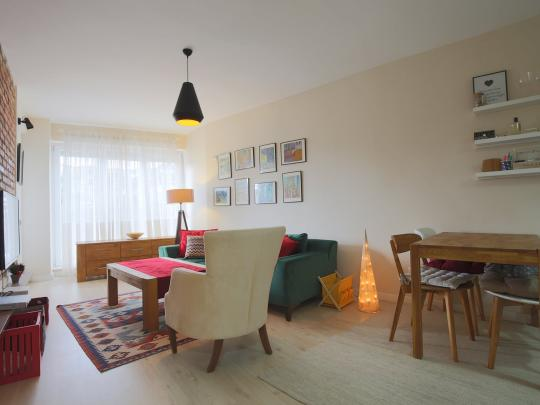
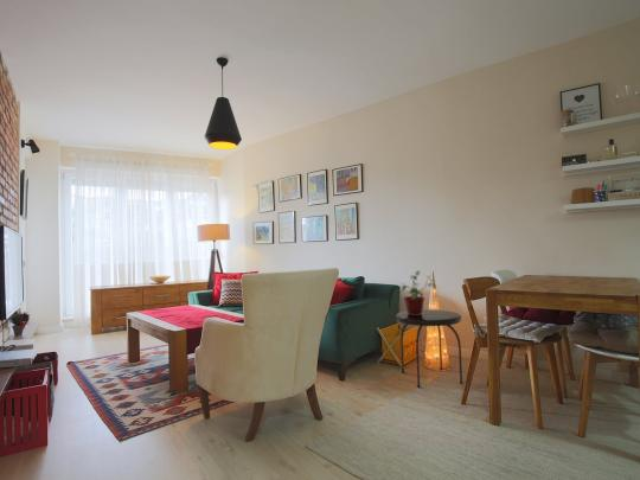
+ side table [396,308,463,389]
+ potted plant [399,269,437,315]
